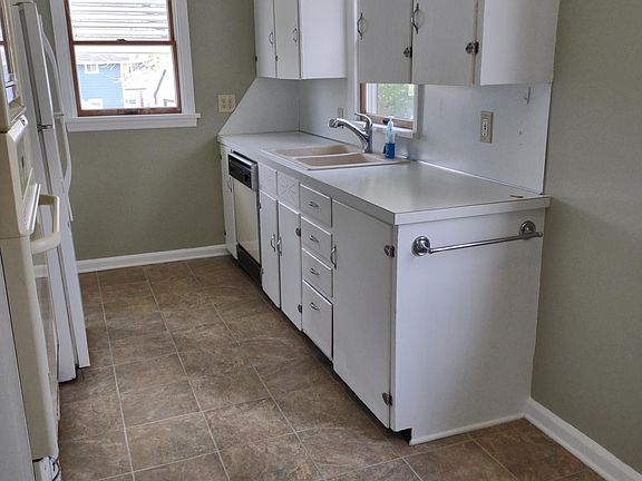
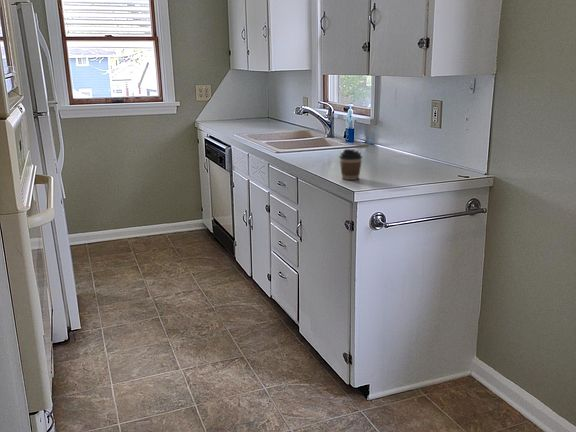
+ coffee cup [338,148,363,181]
